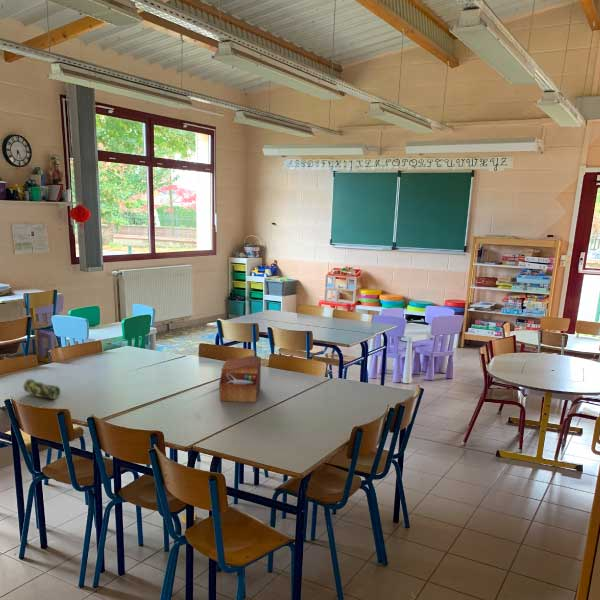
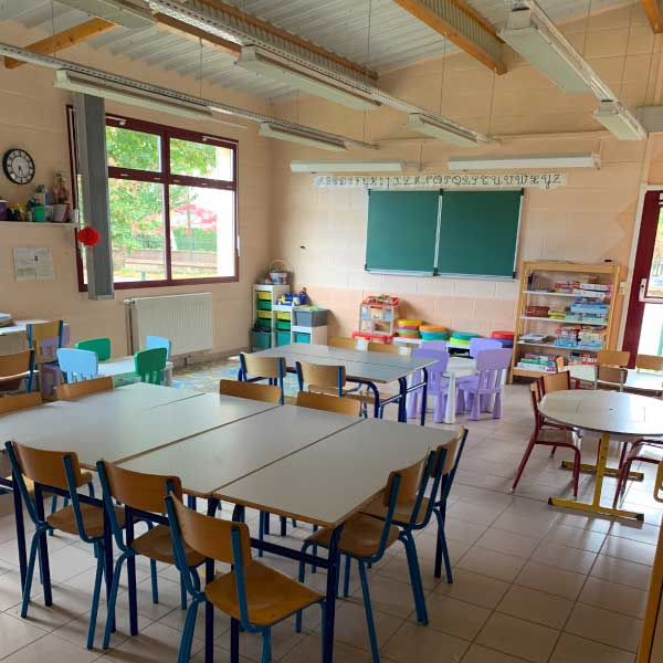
- sewing box [218,355,262,403]
- pencil case [23,378,61,400]
